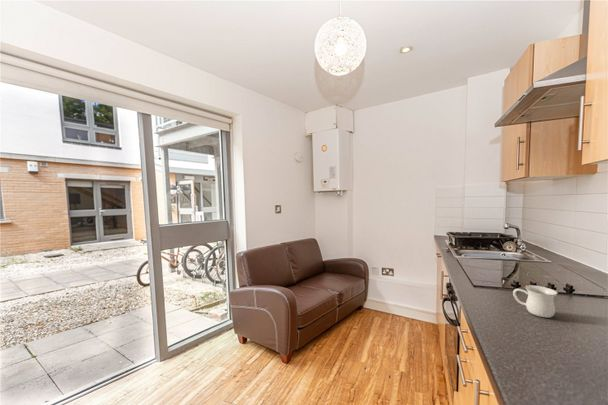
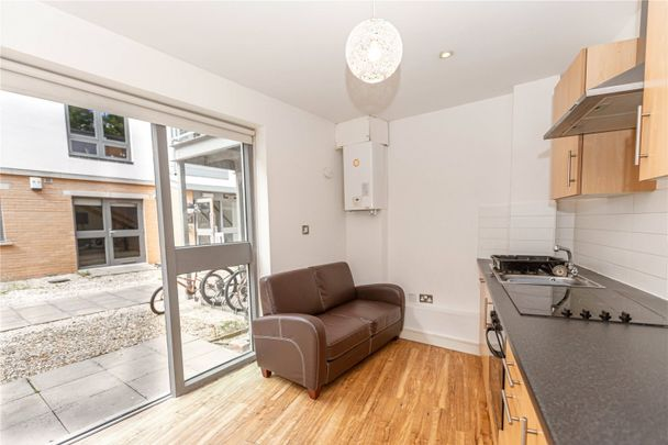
- mug [512,284,558,319]
